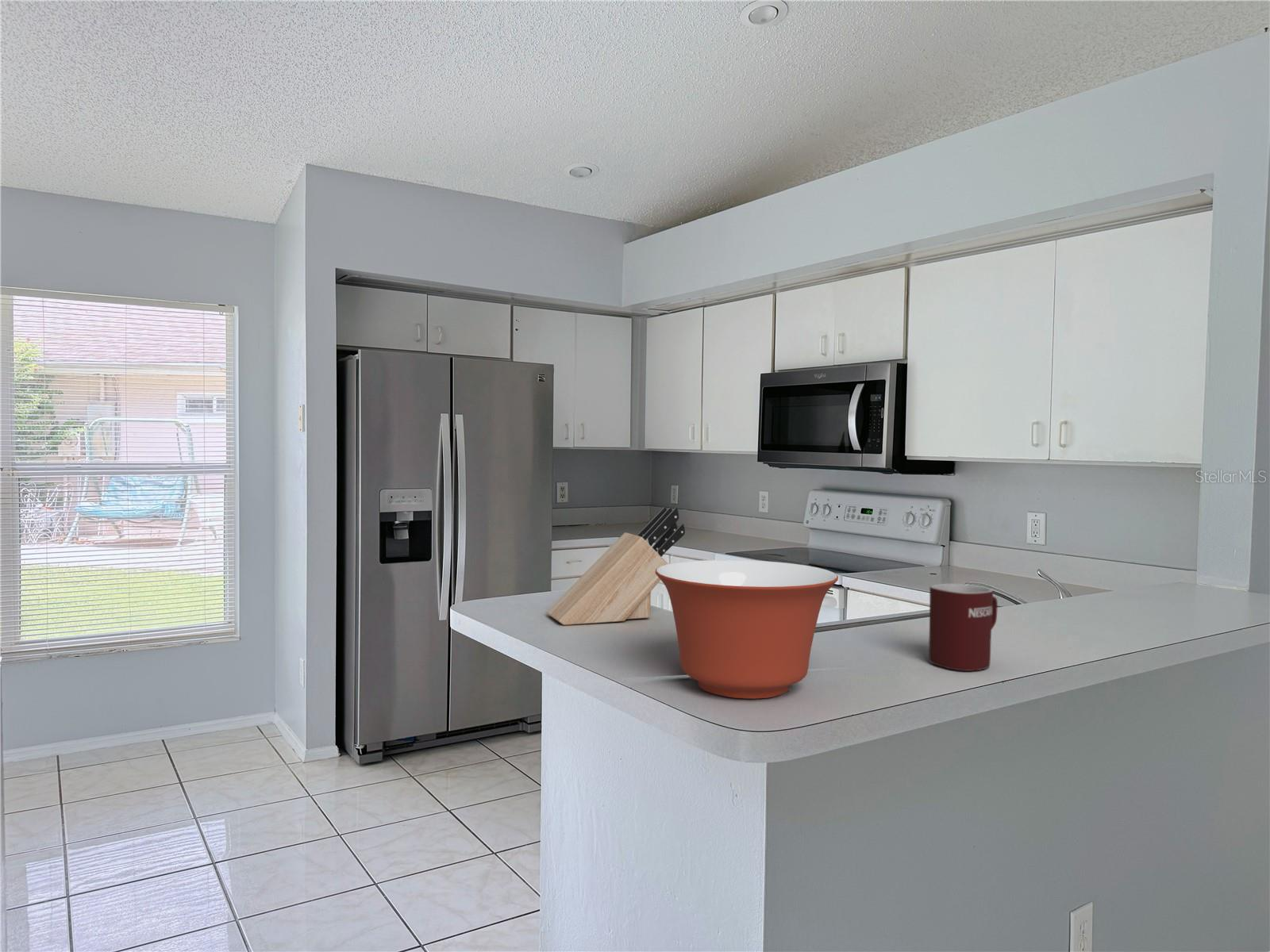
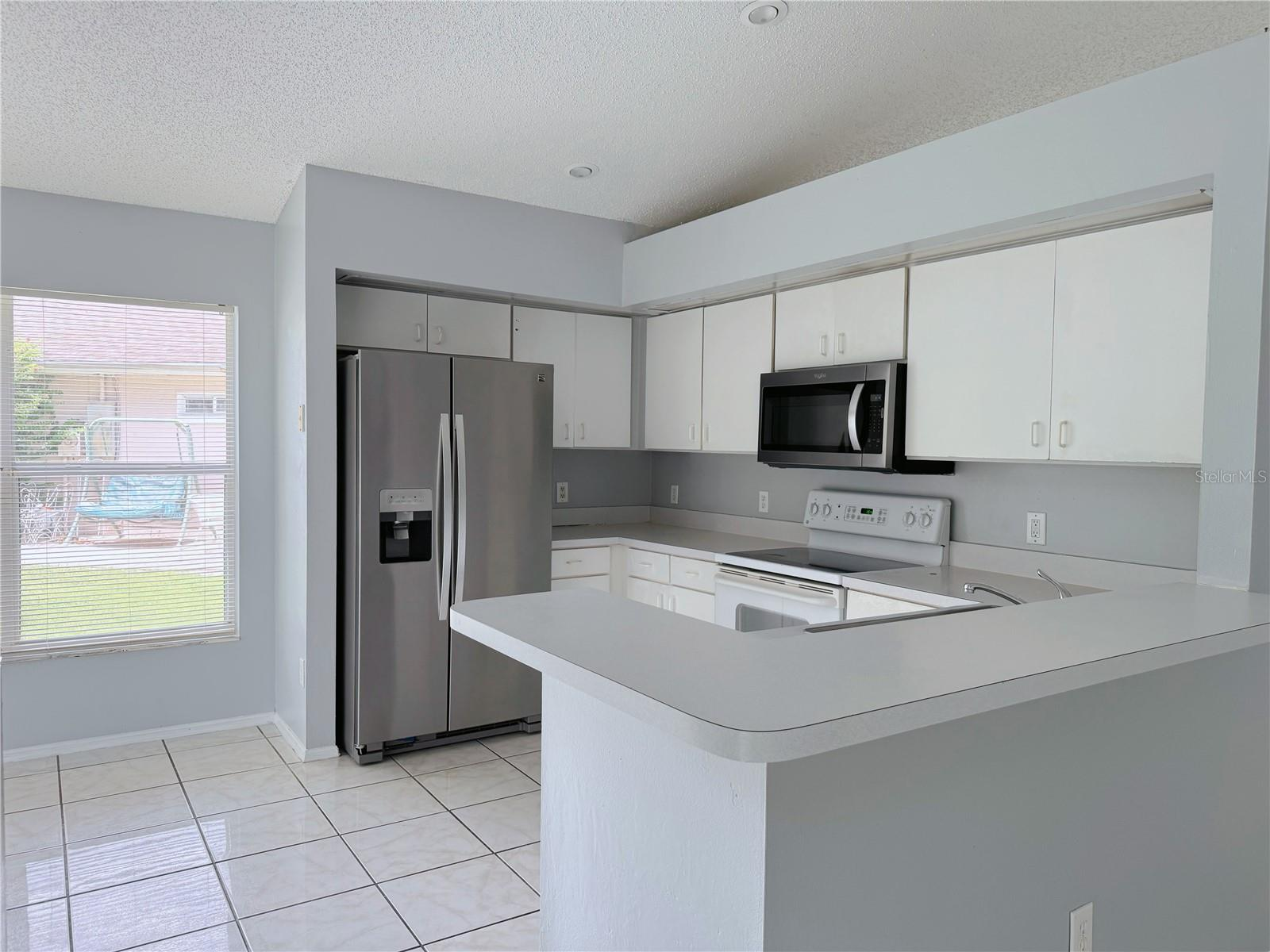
- mixing bowl [656,559,839,700]
- knife block [545,506,686,626]
- mug [928,583,999,672]
